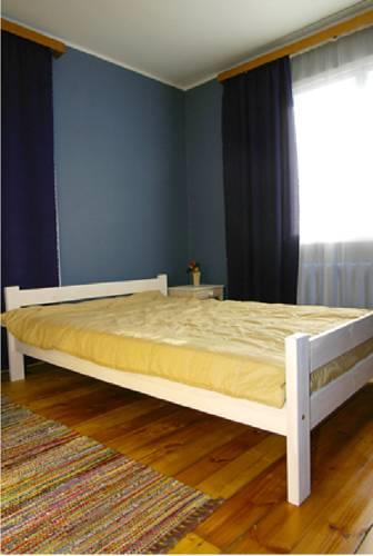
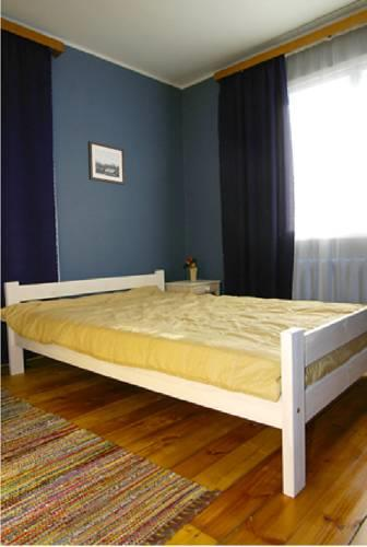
+ wall art [86,140,126,186]
